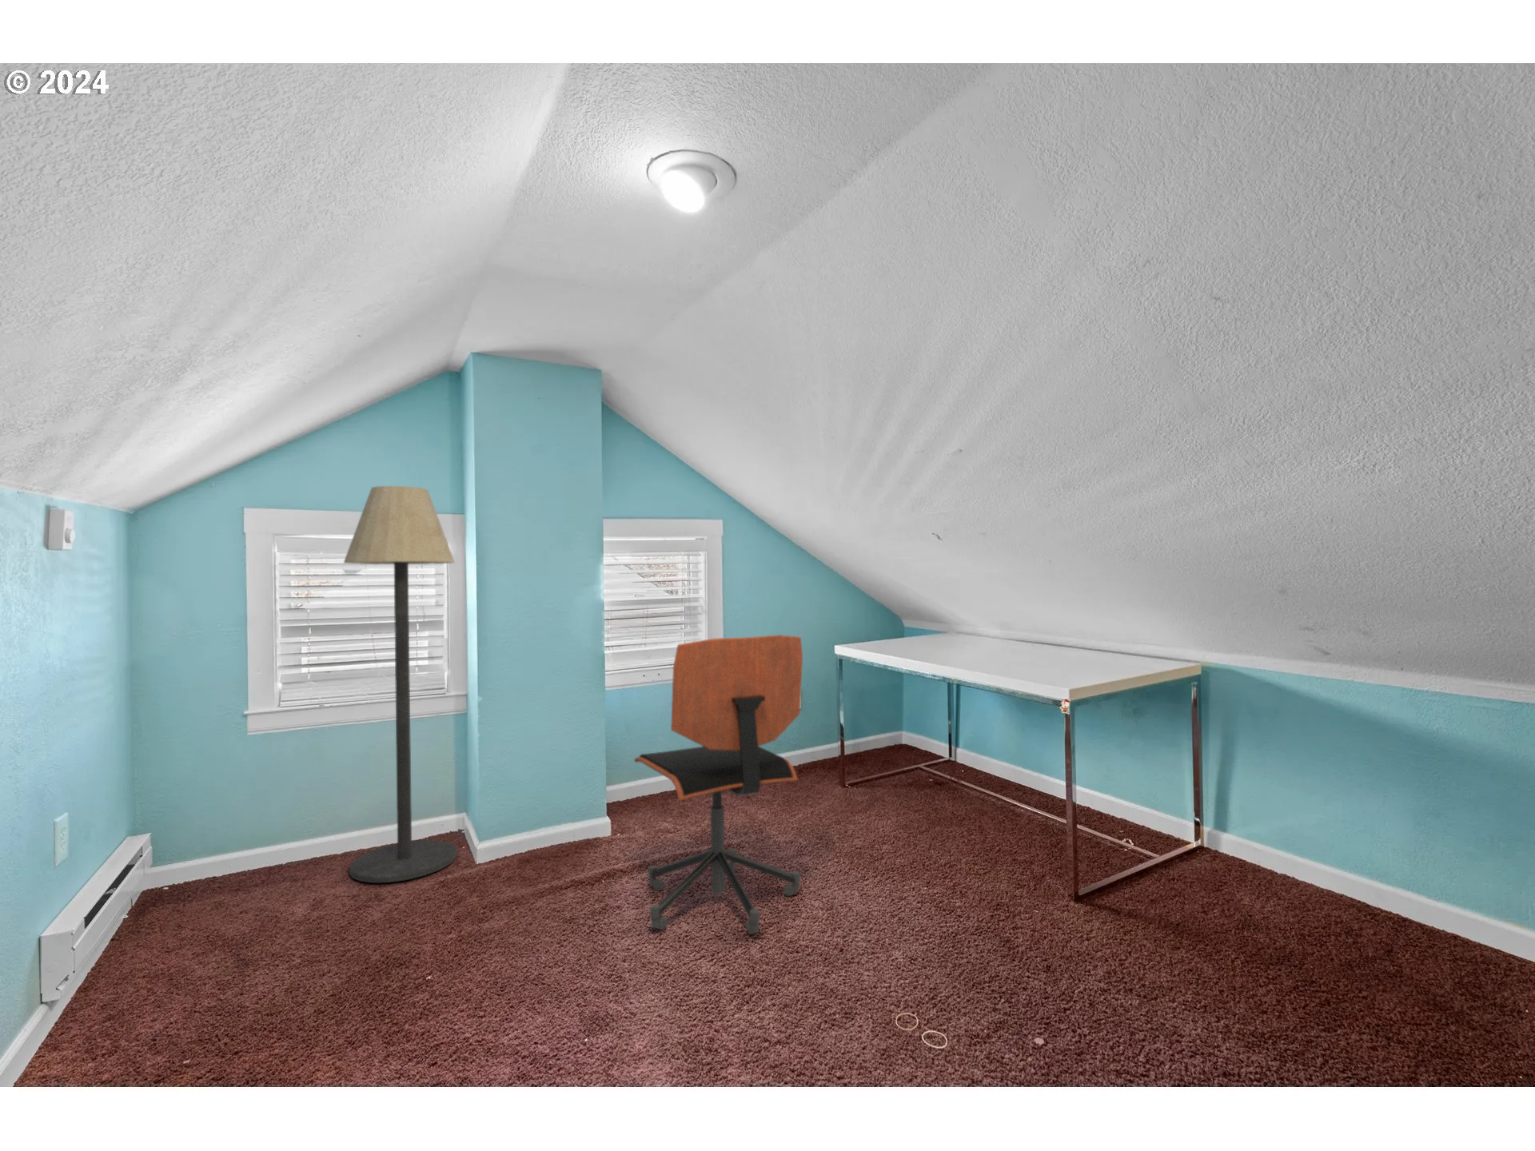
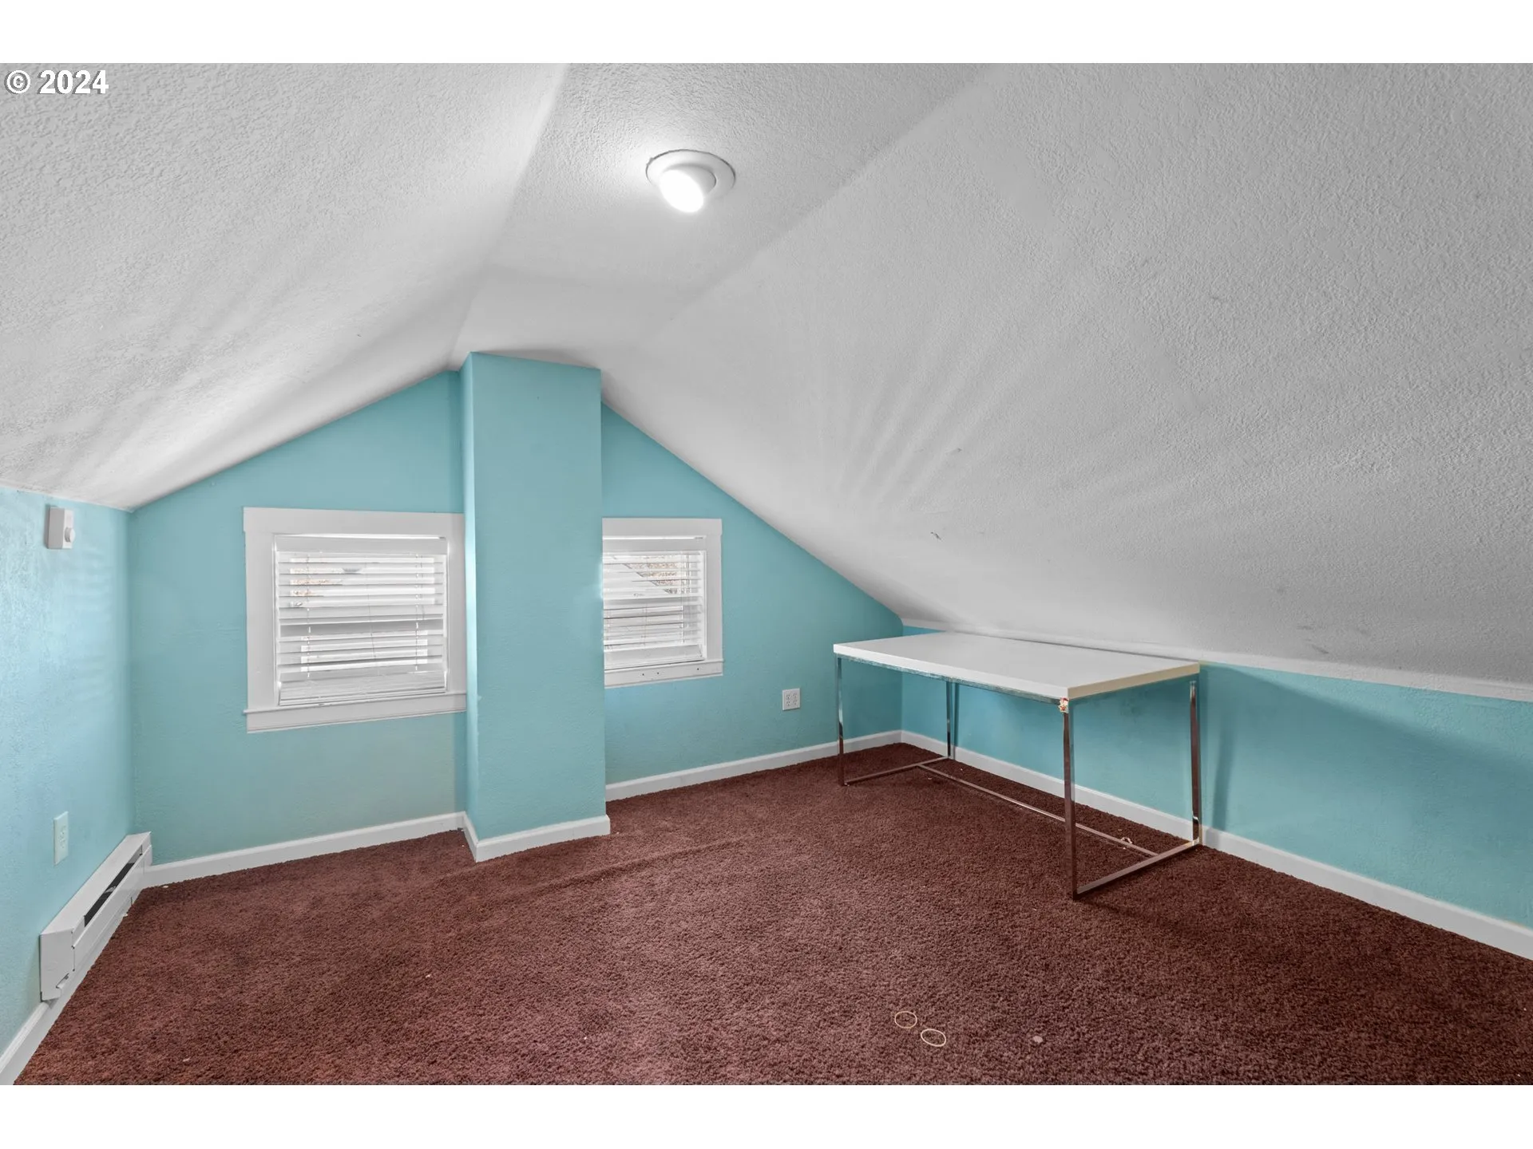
- office chair [633,634,804,935]
- floor lamp [343,485,457,884]
